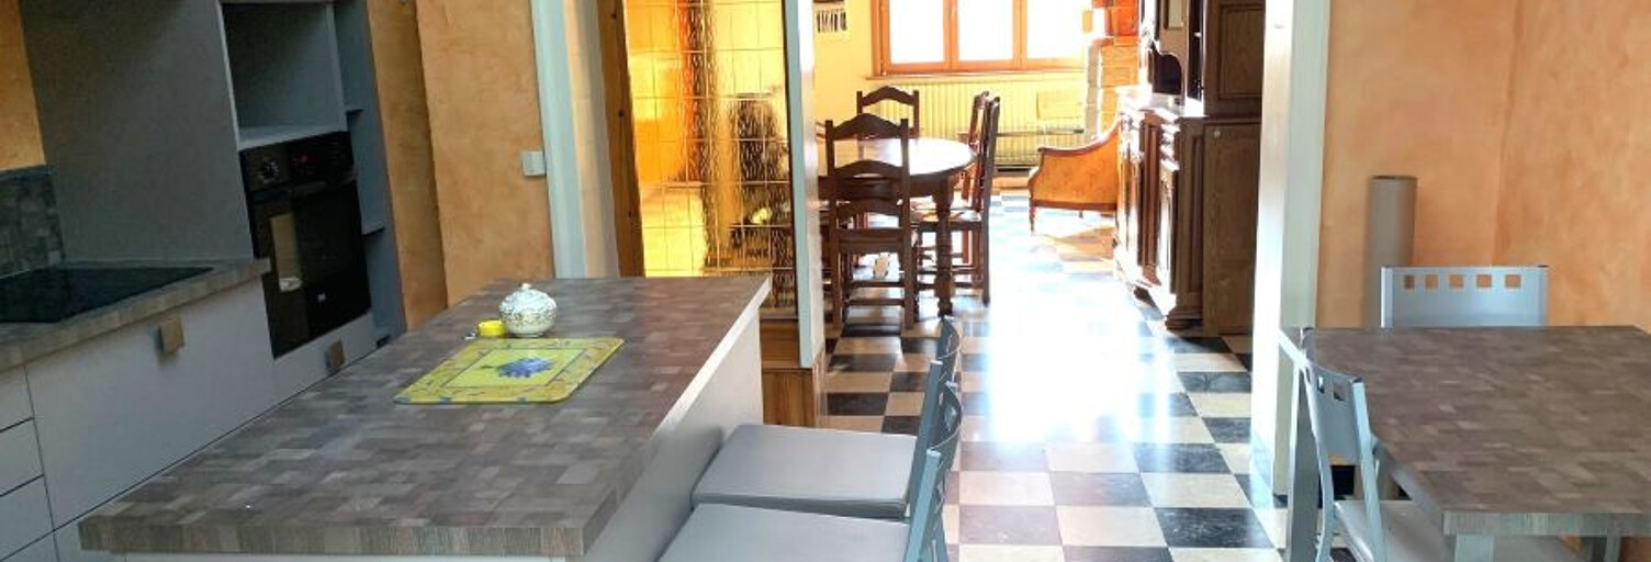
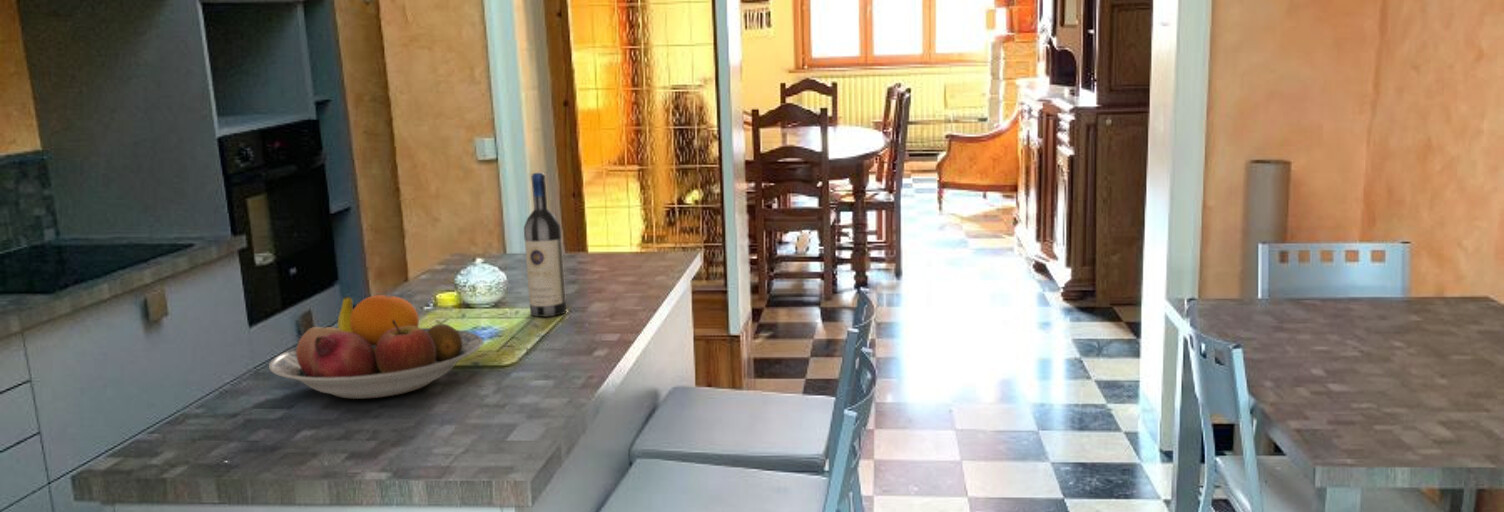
+ wine bottle [523,172,567,318]
+ fruit bowl [268,294,484,400]
